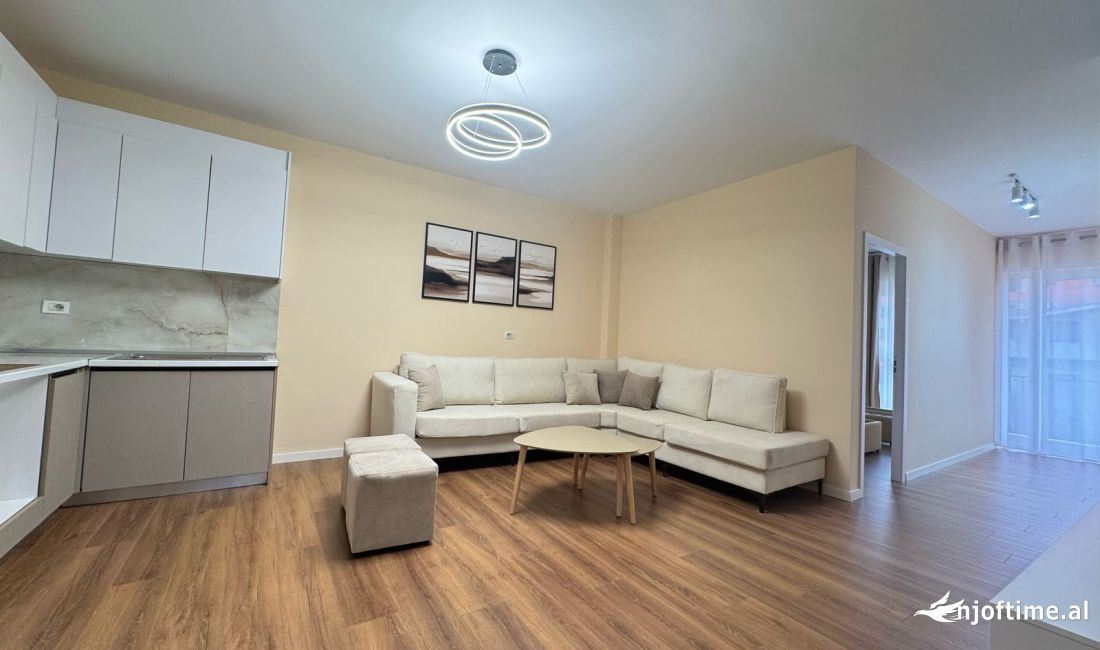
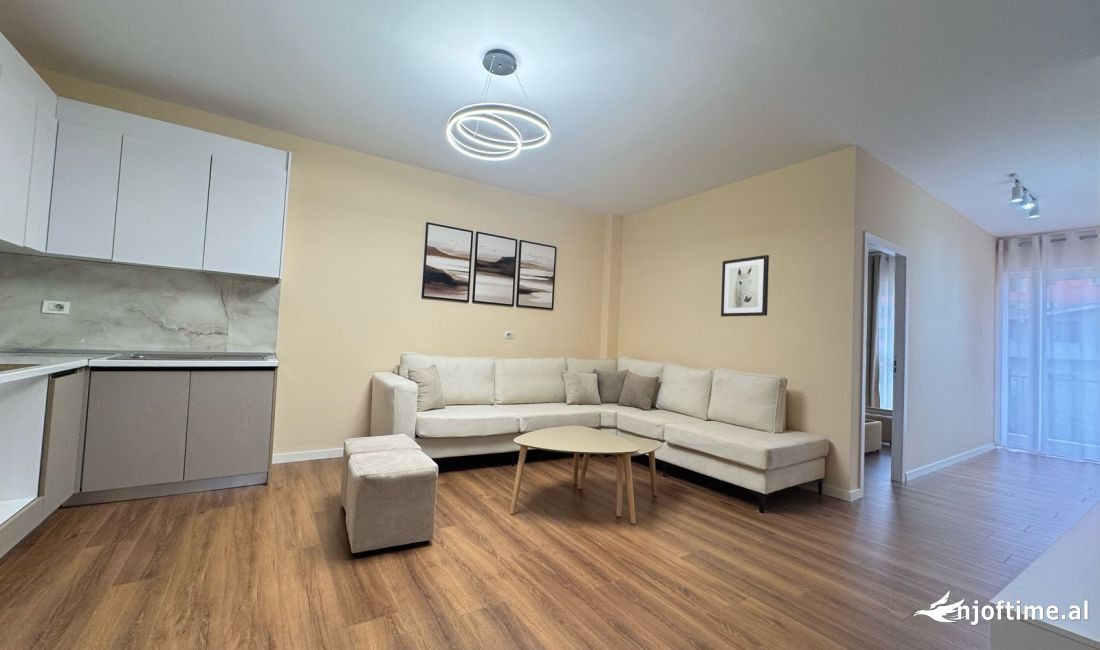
+ wall art [720,254,770,318]
